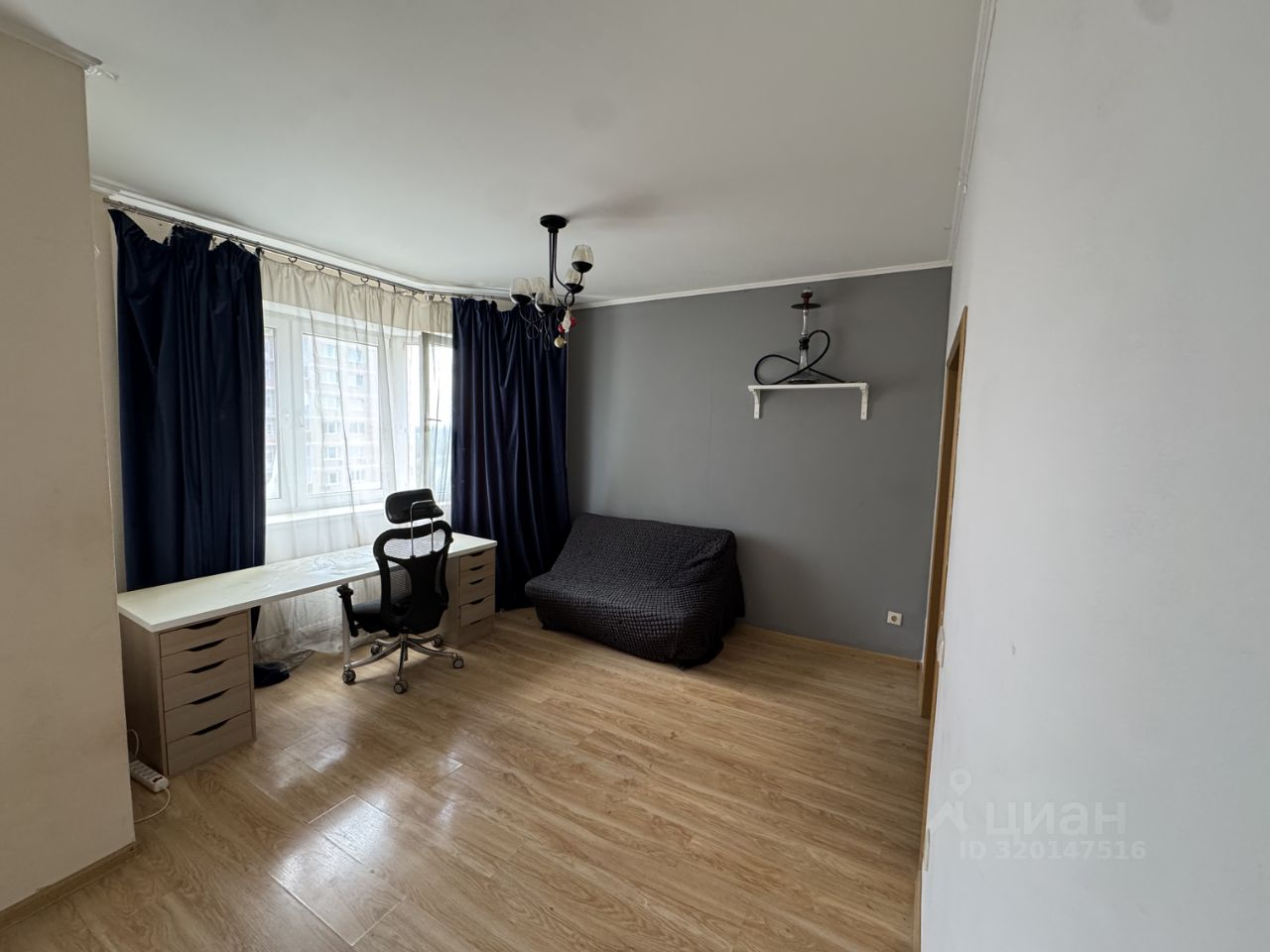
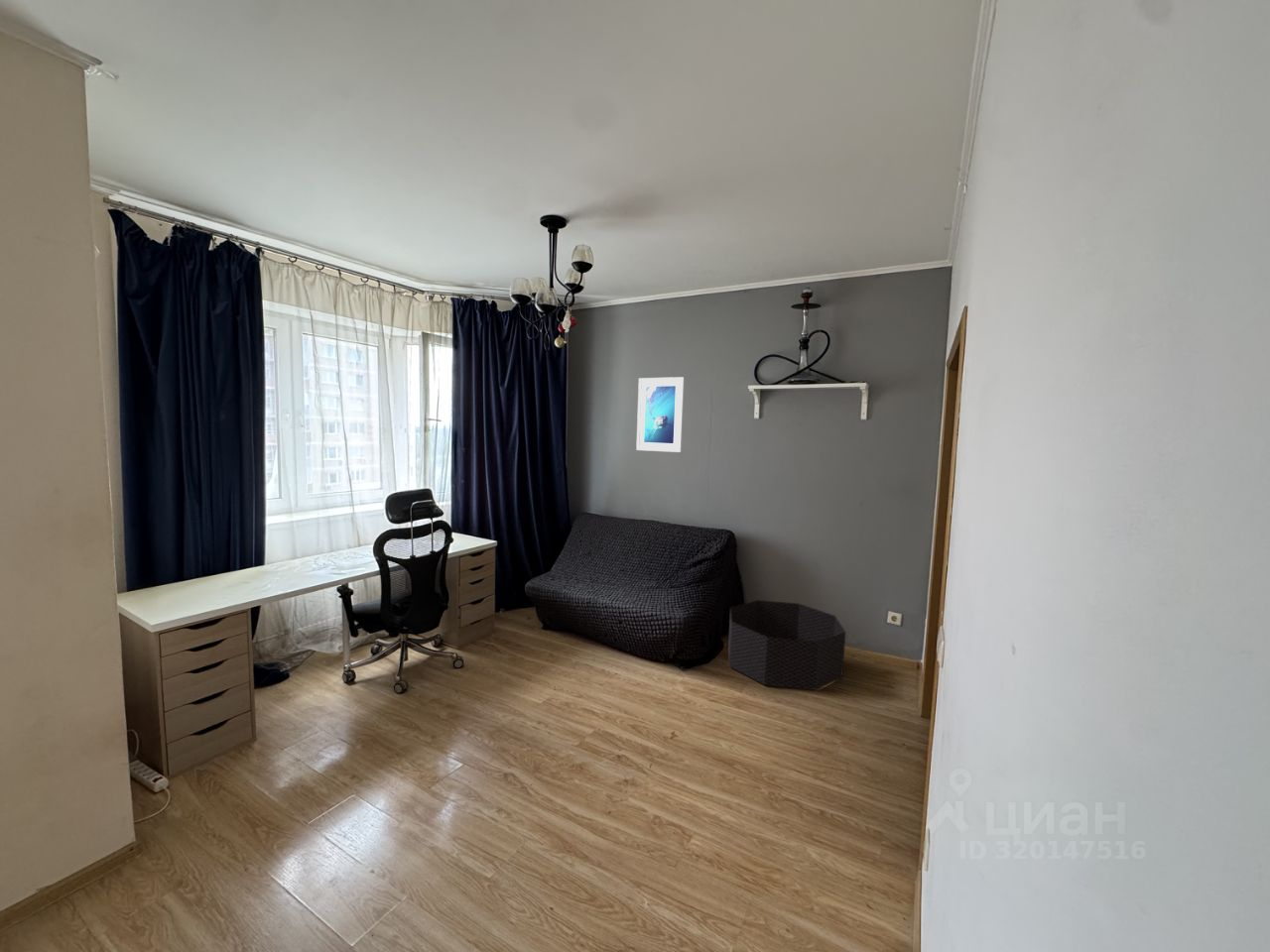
+ napkin ring [727,599,846,691]
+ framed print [635,376,686,453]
